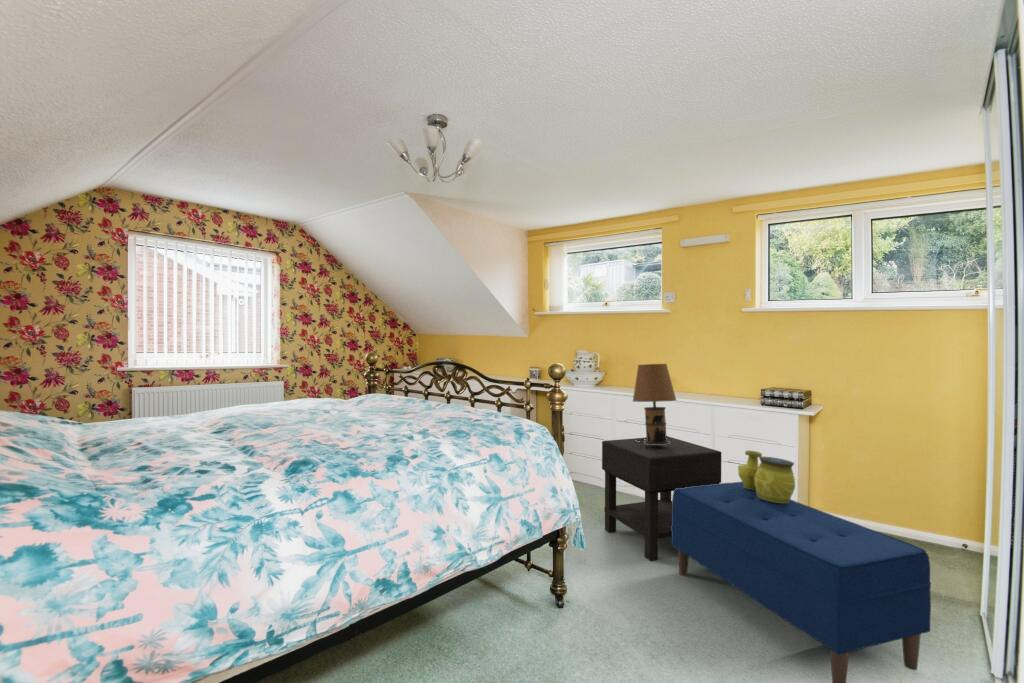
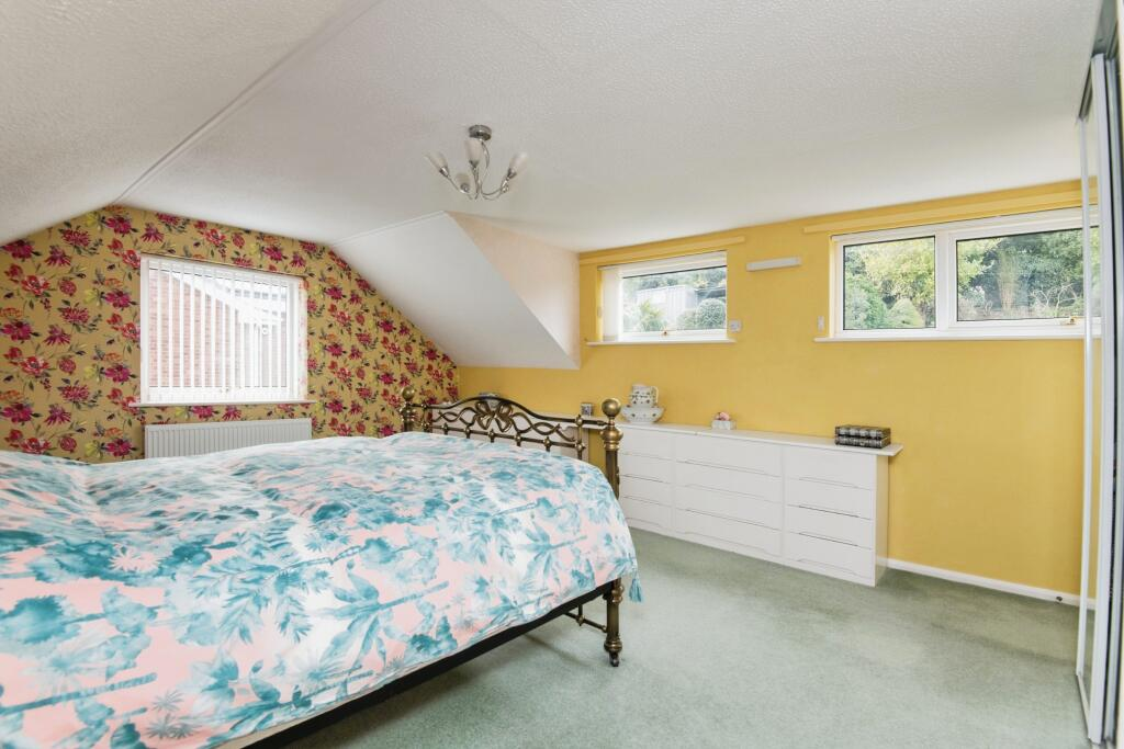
- table lamp [632,363,677,445]
- nightstand [601,435,722,562]
- decorative vase [737,449,796,503]
- bench [671,481,932,683]
